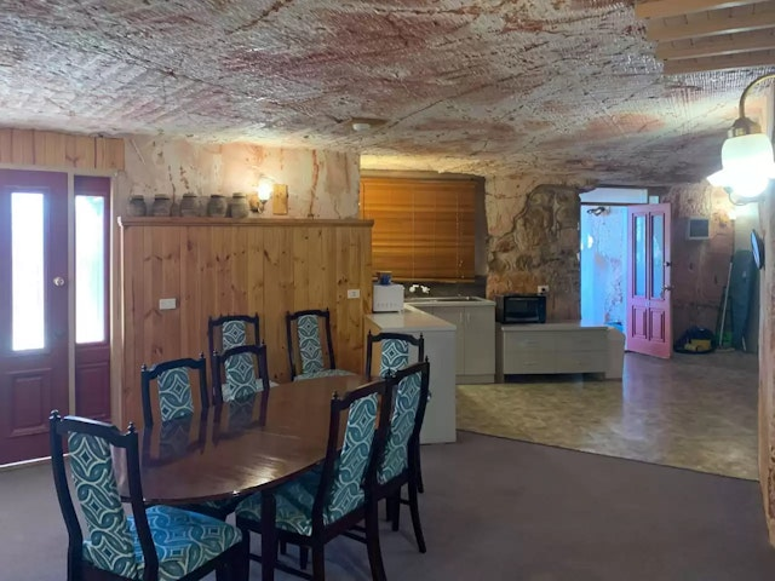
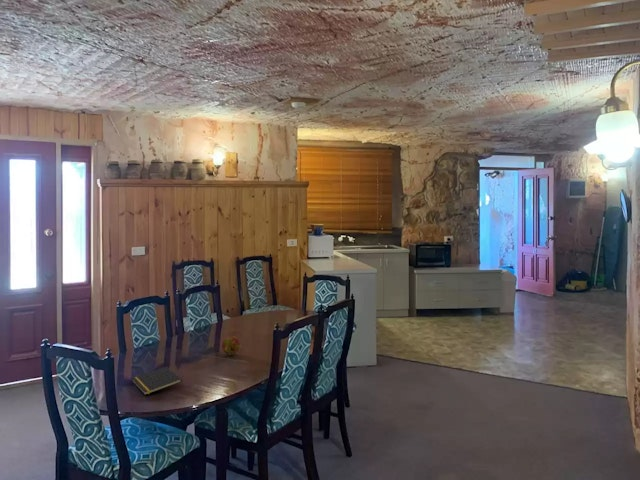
+ fruit [221,335,242,356]
+ notepad [131,366,183,396]
